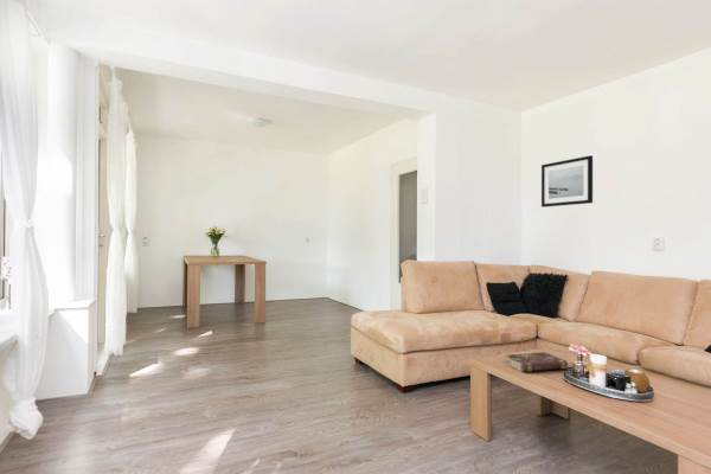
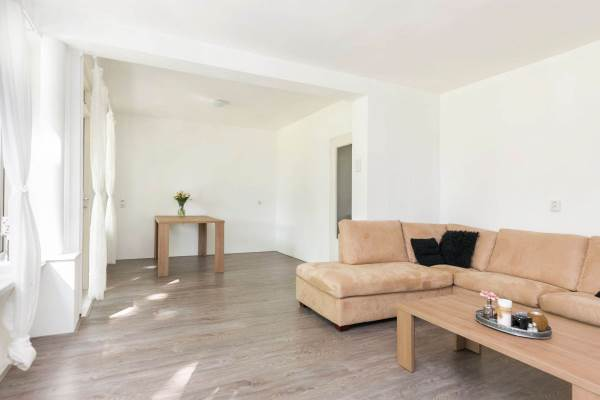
- book [502,351,569,373]
- wall art [540,154,594,209]
